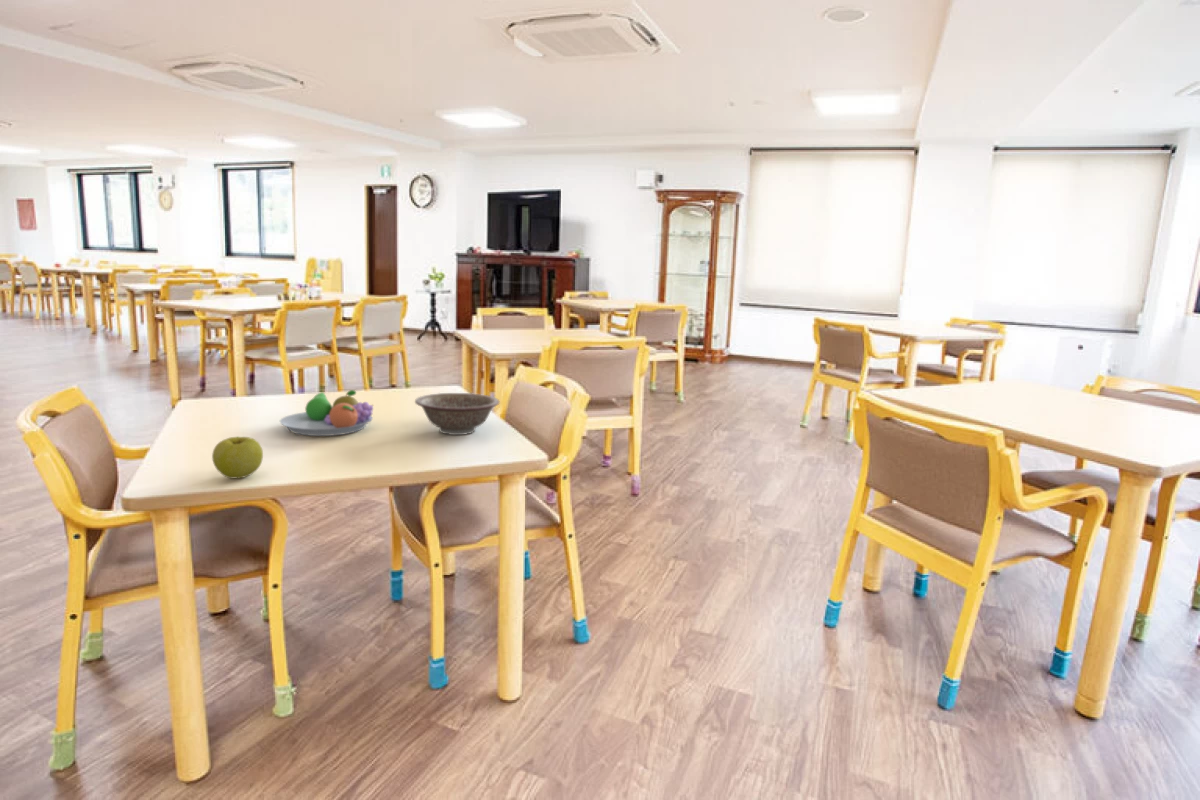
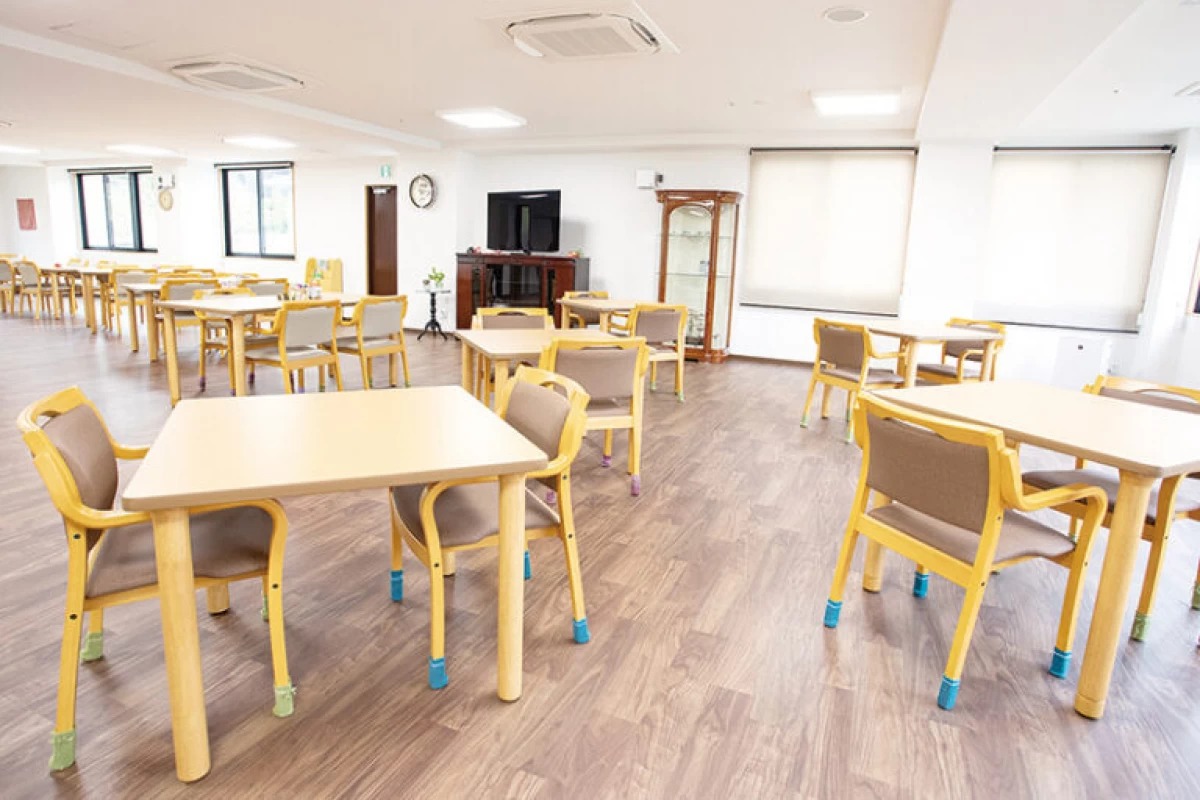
- fruit bowl [279,389,374,437]
- decorative bowl [414,392,501,436]
- apple [211,436,264,479]
